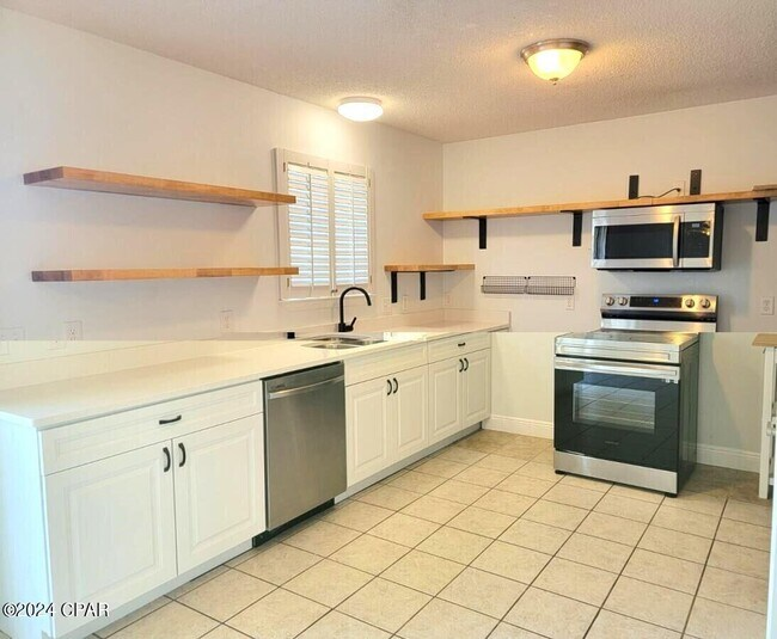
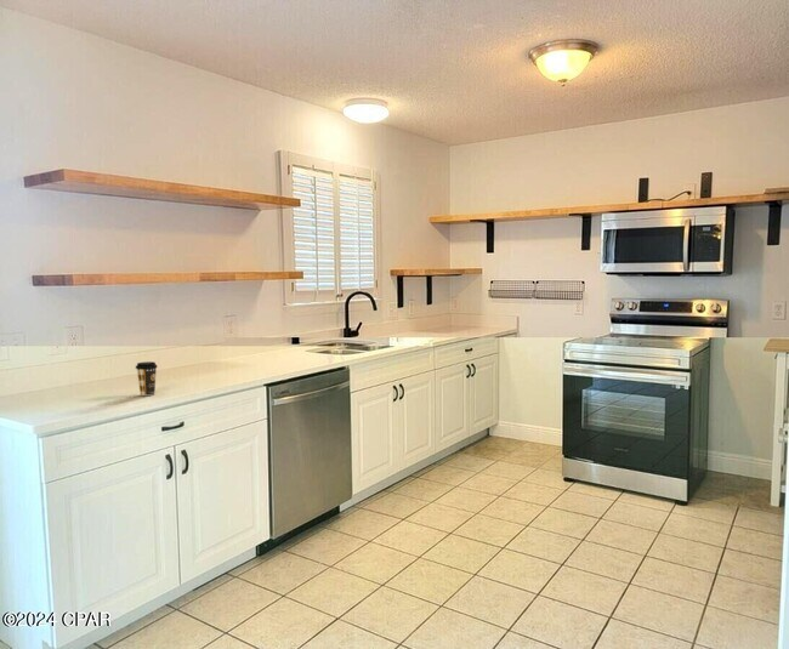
+ coffee cup [135,360,159,397]
